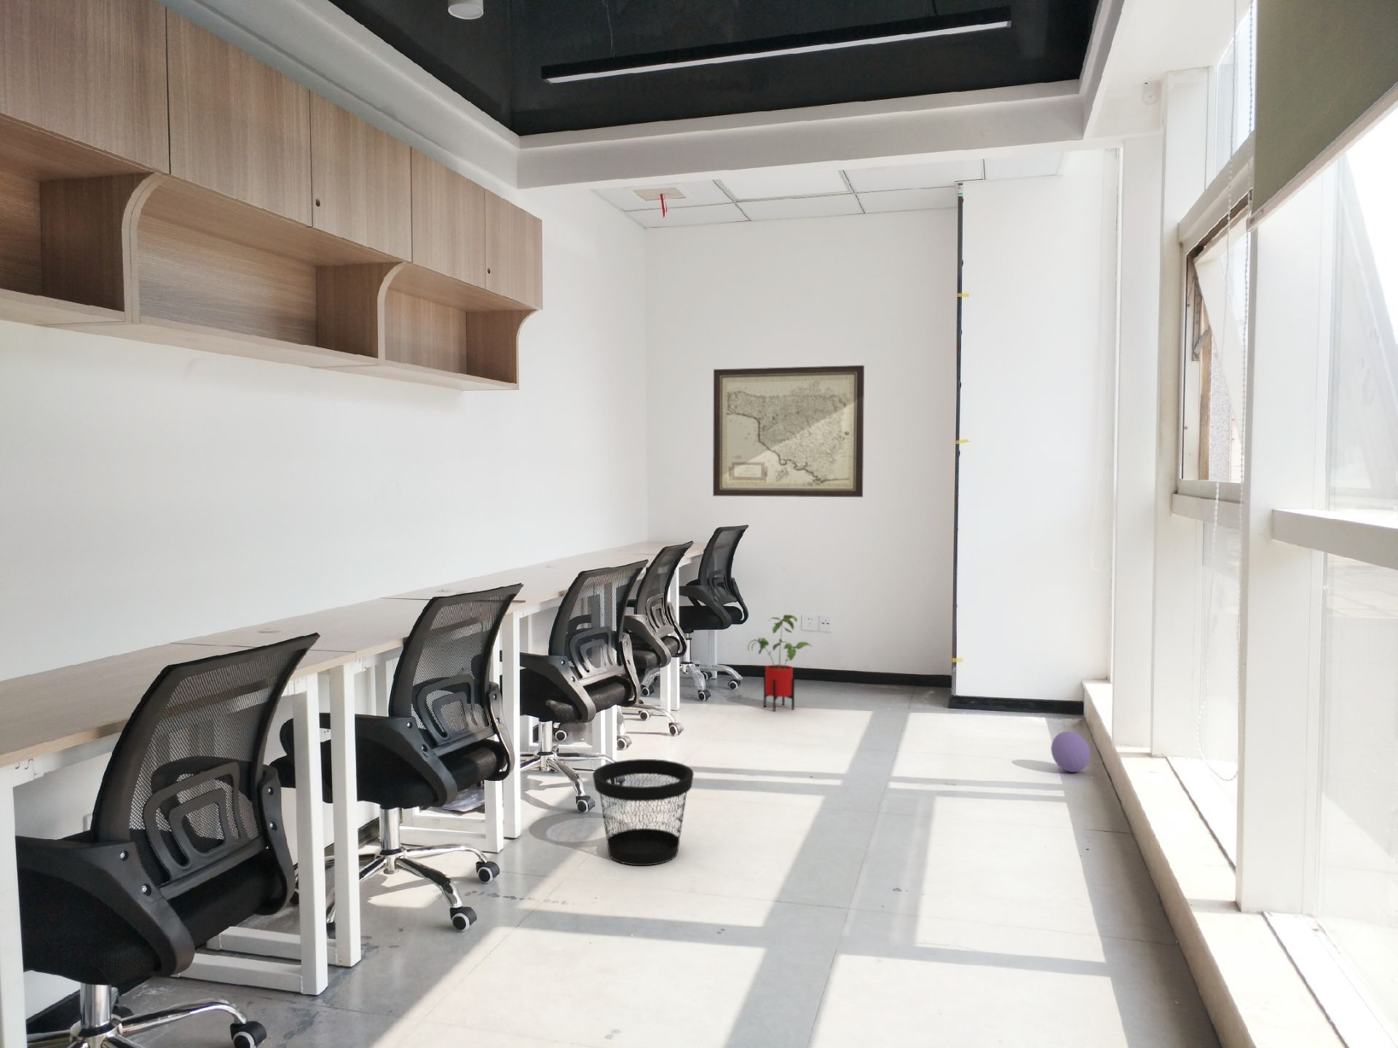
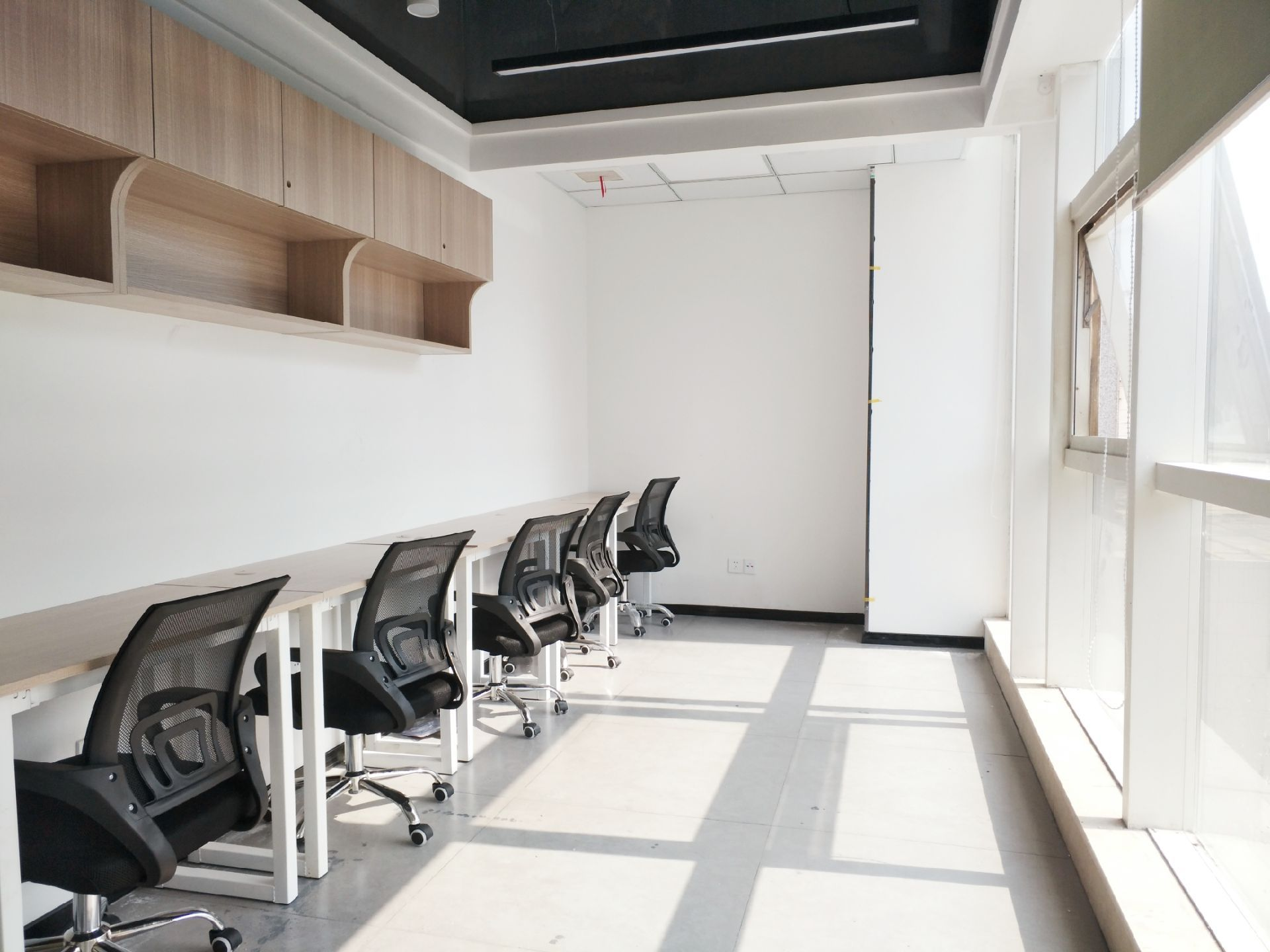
- ball [1050,731,1091,773]
- house plant [747,614,812,712]
- wall art [712,364,865,498]
- wastebasket [592,758,695,866]
